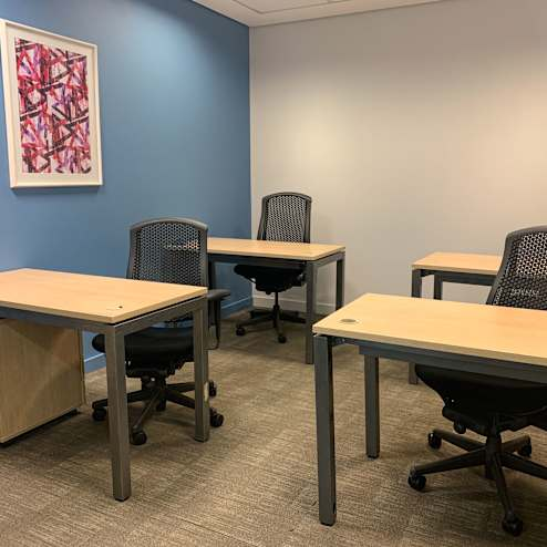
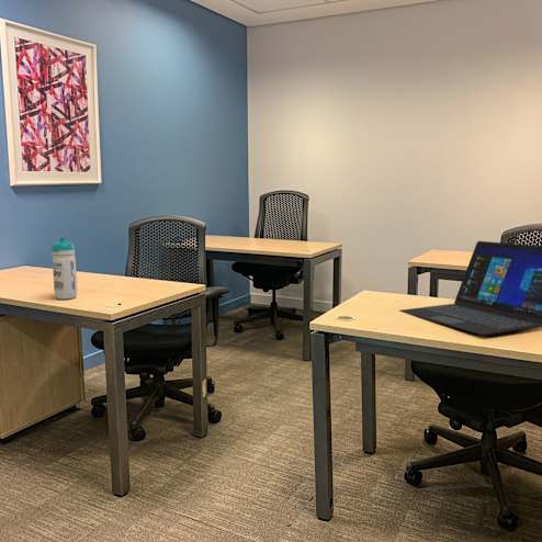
+ laptop [398,240,542,337]
+ water bottle [50,236,78,301]
